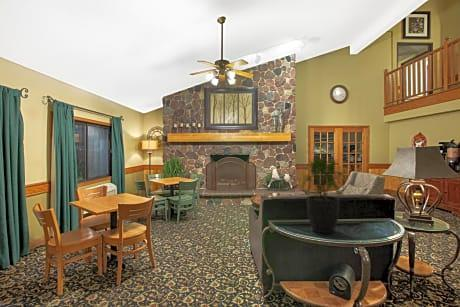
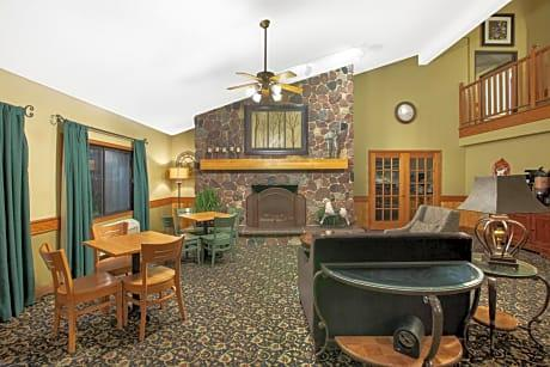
- potted plant [297,153,348,234]
